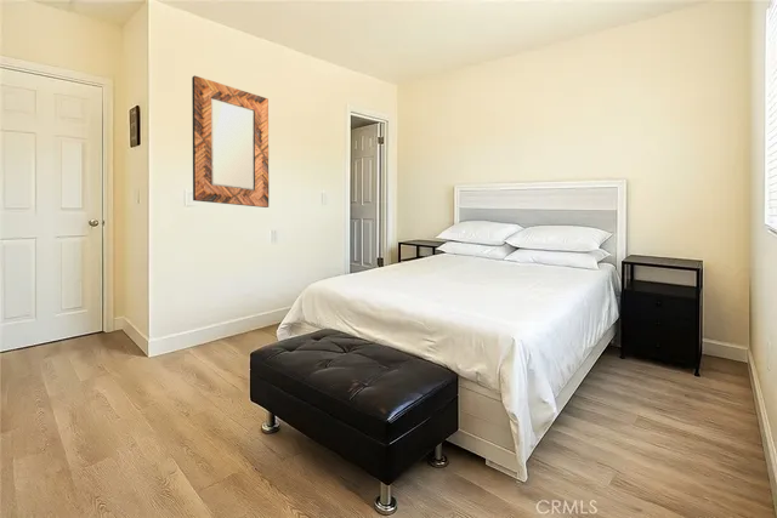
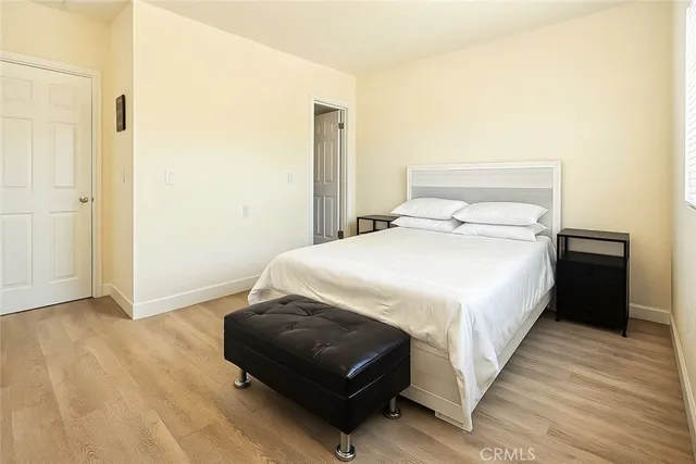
- home mirror [191,74,270,209]
